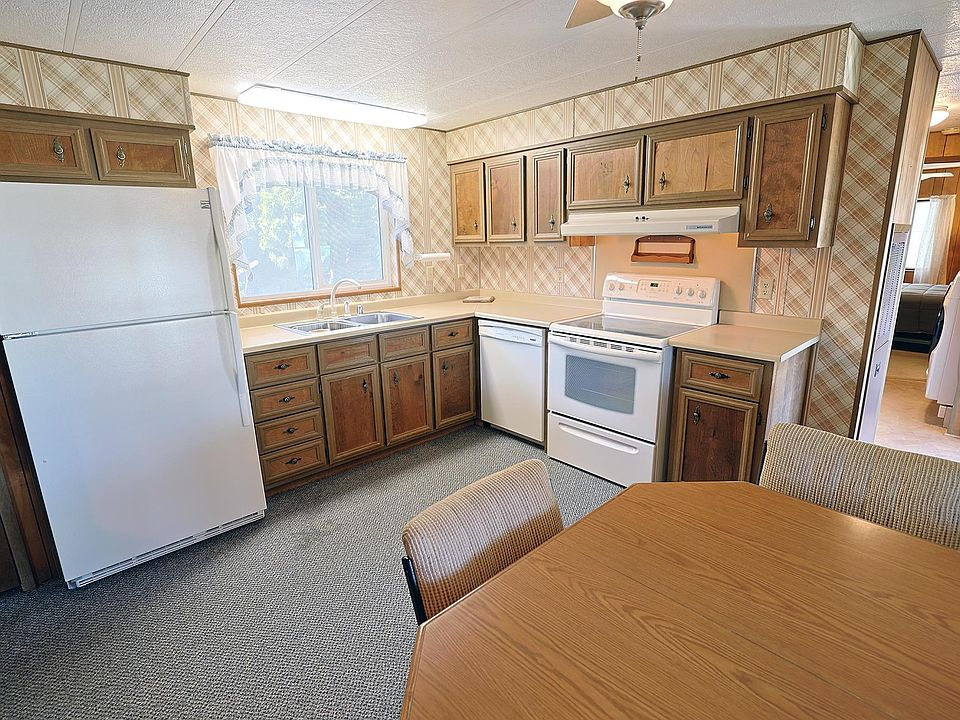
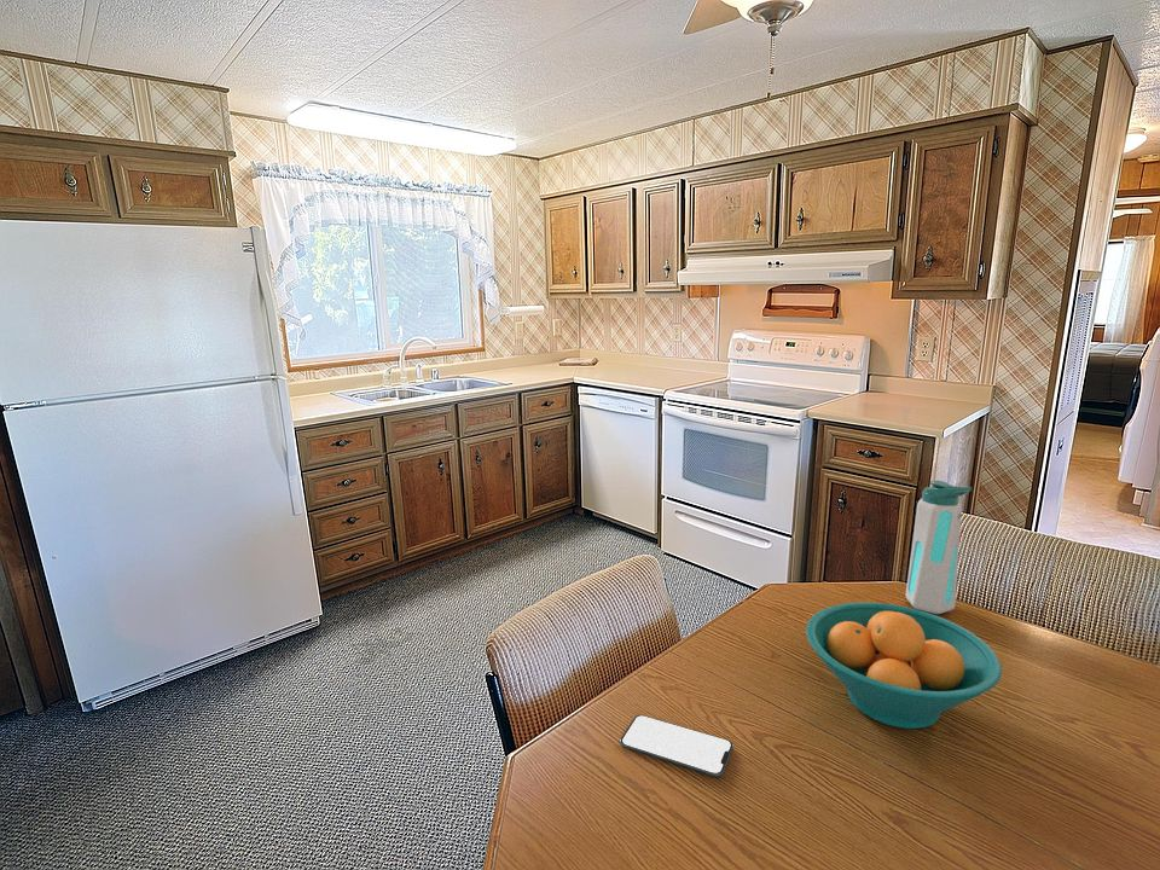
+ smartphone [619,714,735,777]
+ fruit bowl [805,602,1003,730]
+ water bottle [905,480,973,615]
